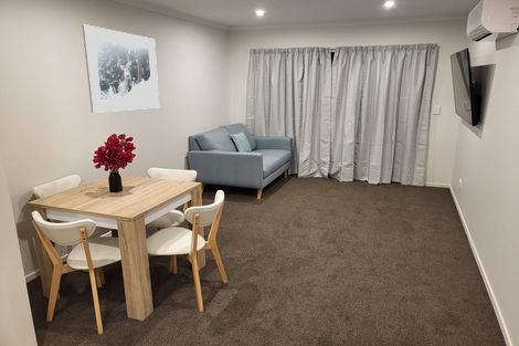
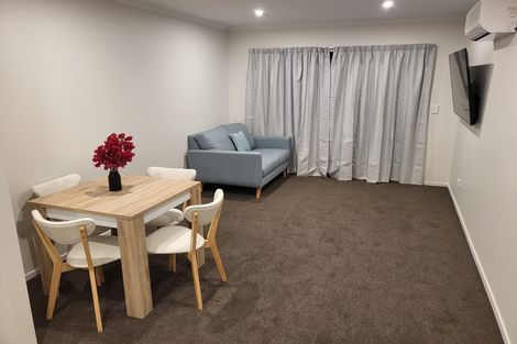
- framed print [81,23,160,114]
